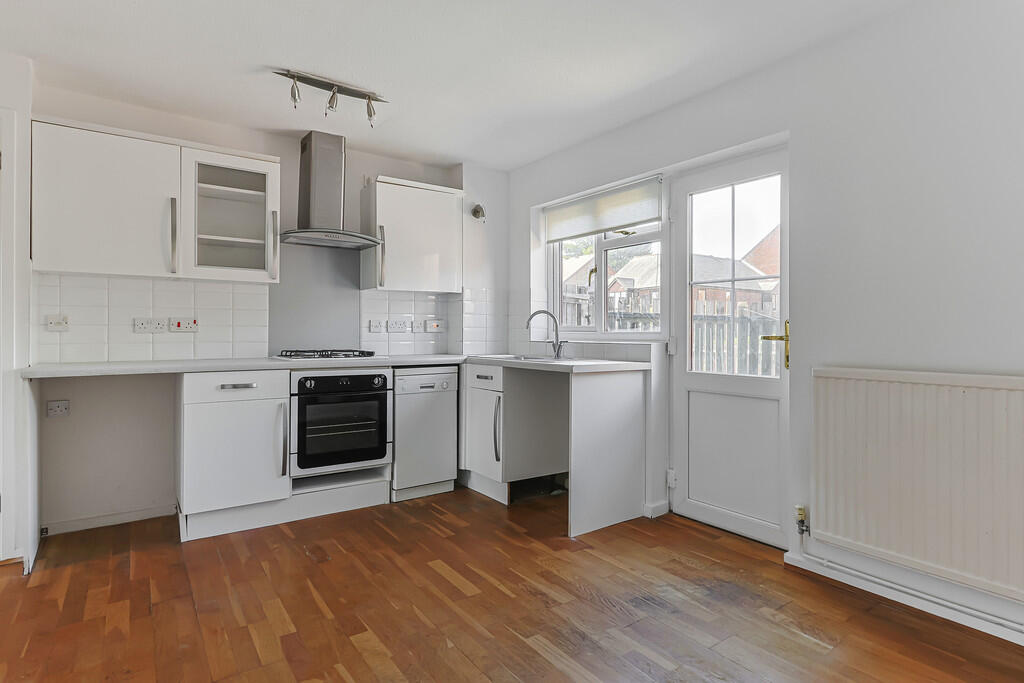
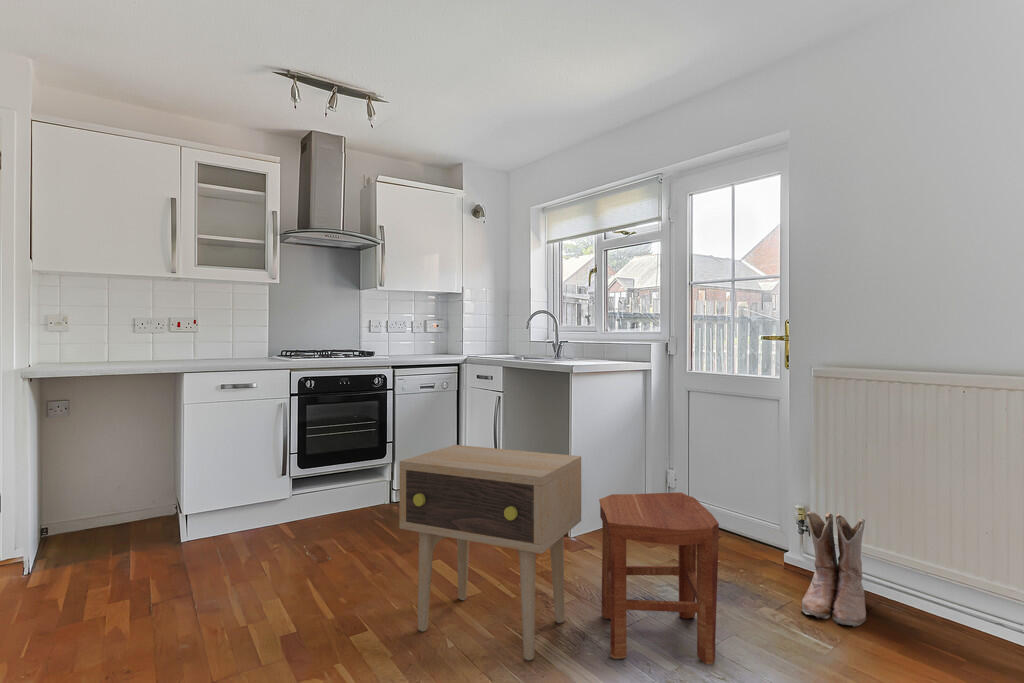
+ side table [398,444,582,661]
+ stool [598,492,720,666]
+ boots [801,510,867,628]
